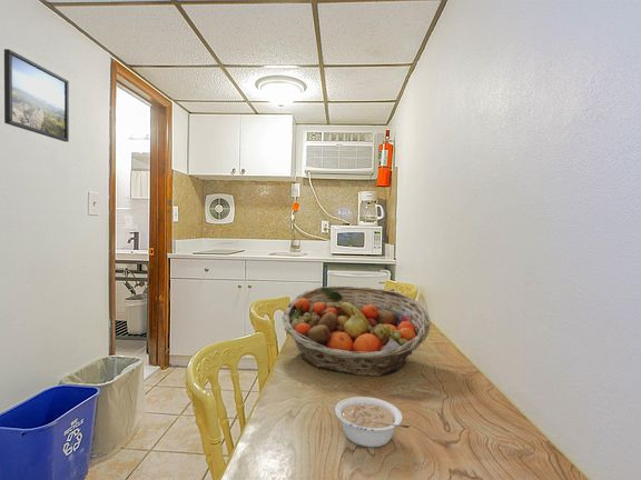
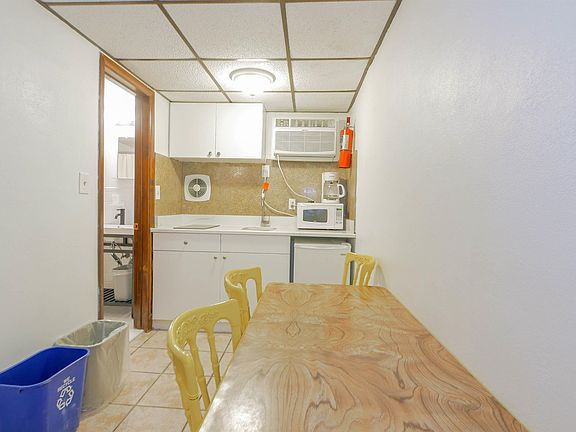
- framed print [3,48,70,143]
- legume [334,396,412,449]
- fruit basket [282,286,432,378]
